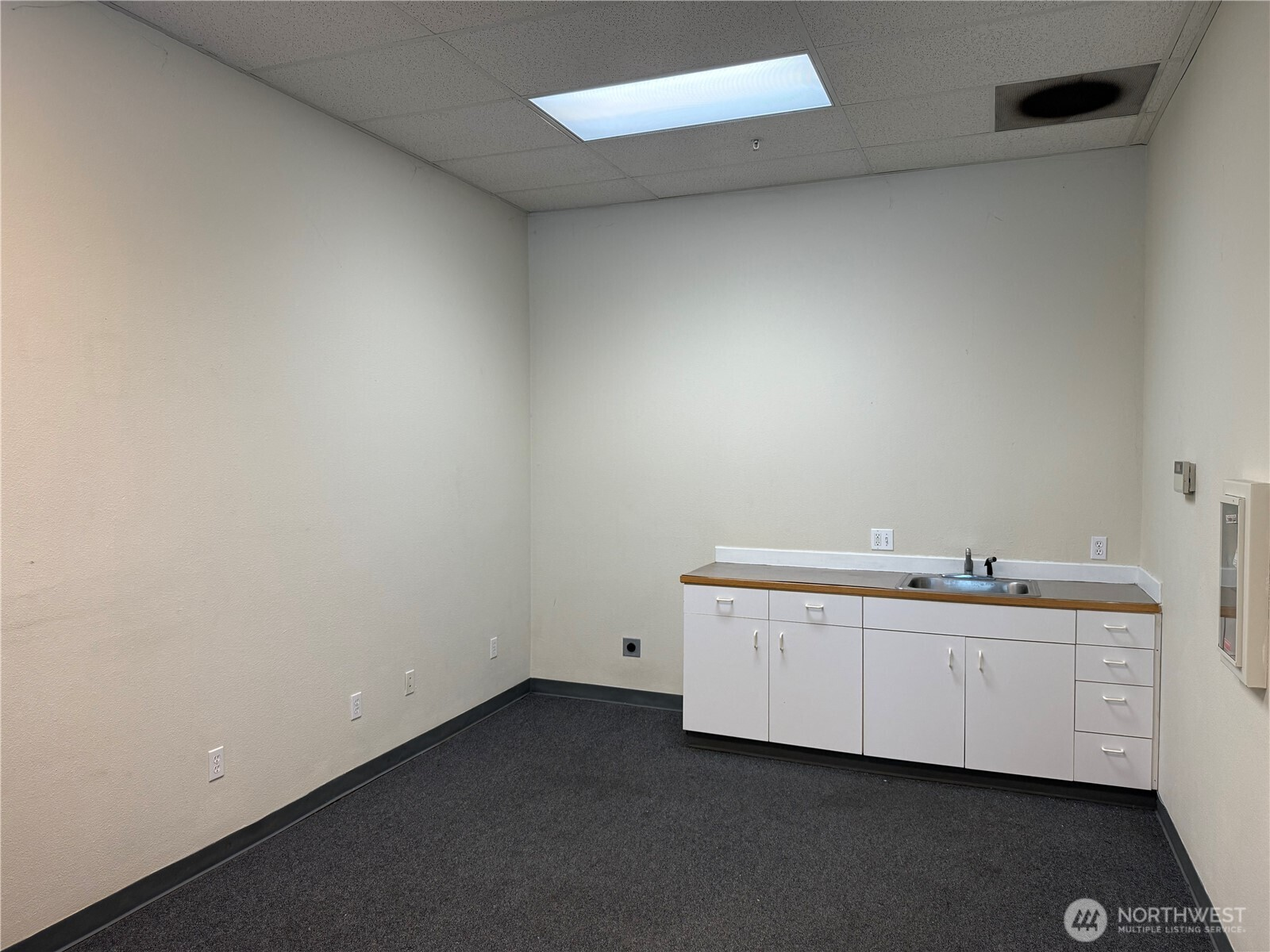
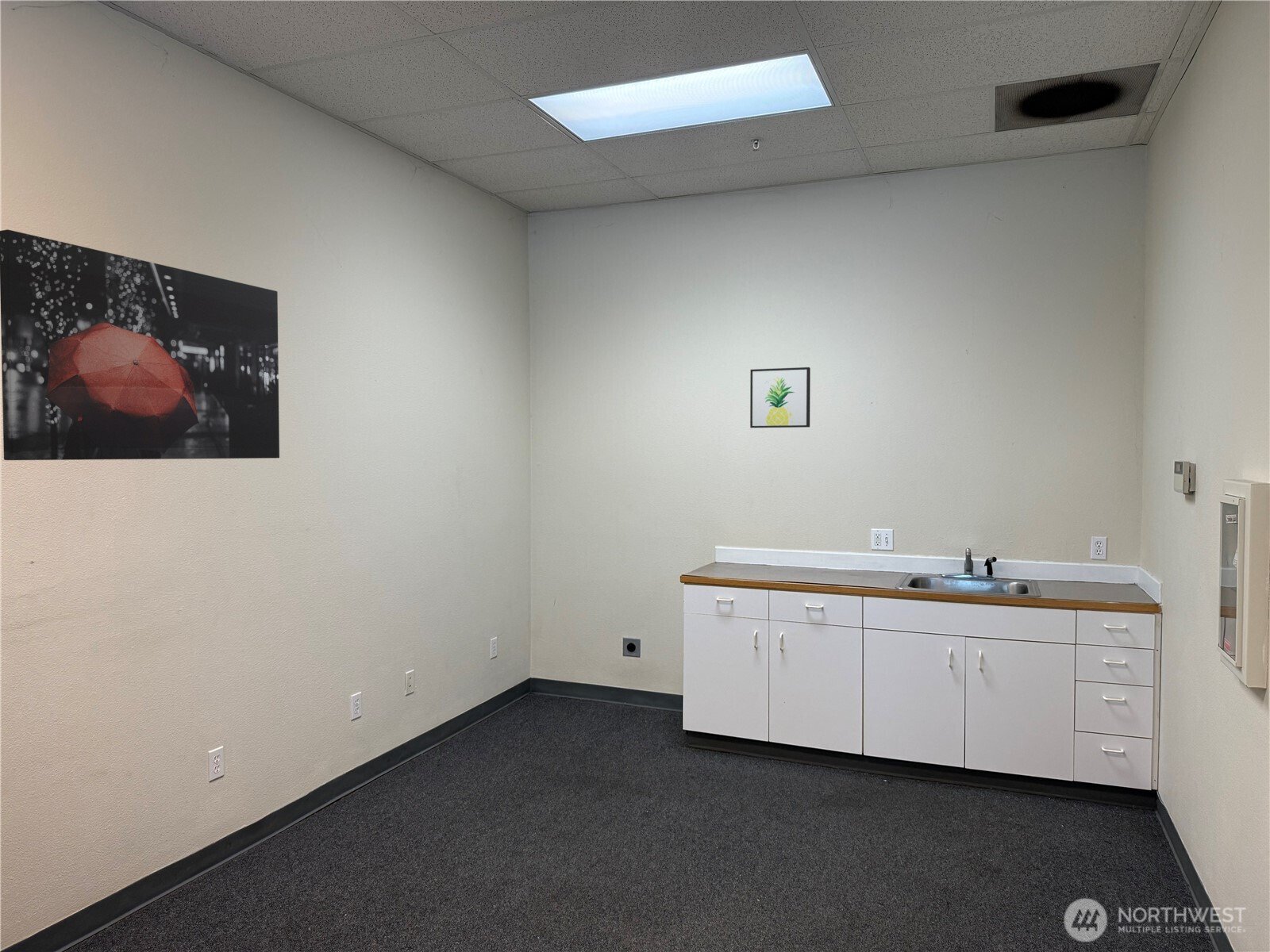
+ wall art [0,228,280,461]
+ wall art [749,367,811,428]
